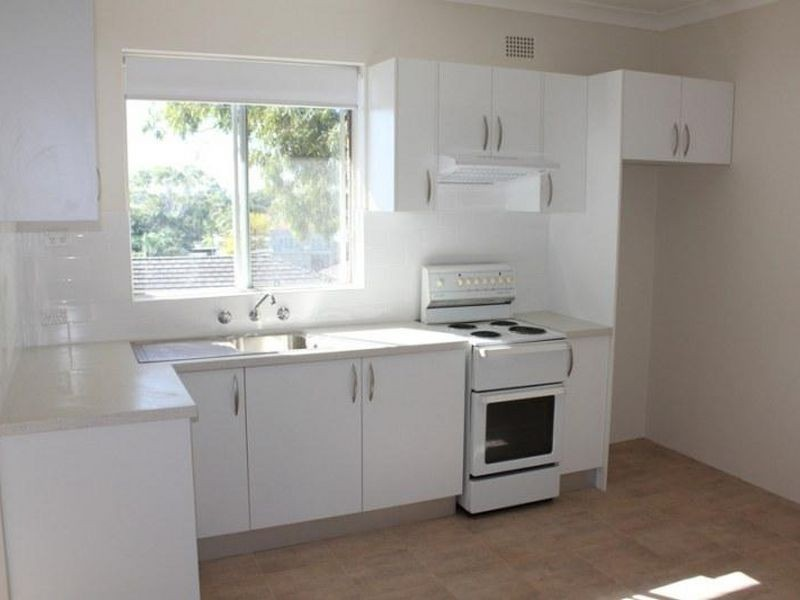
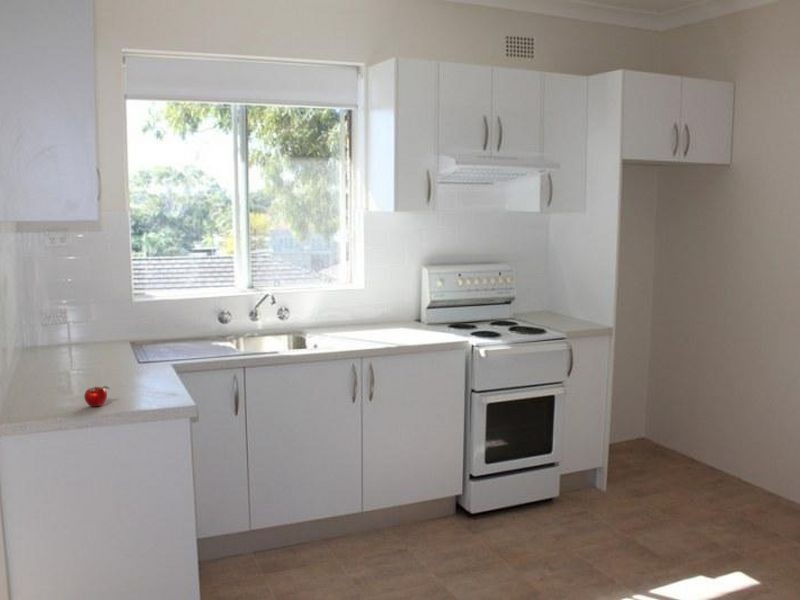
+ apple [83,385,111,407]
